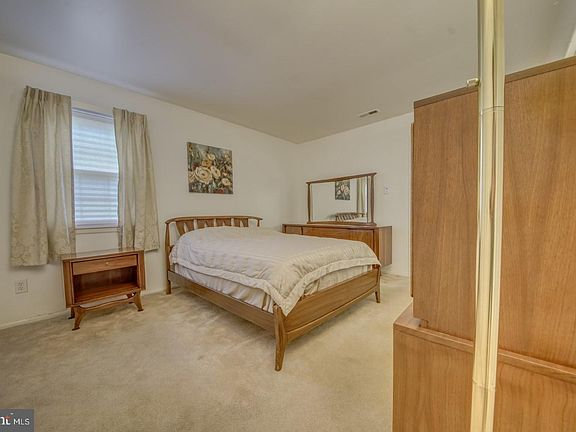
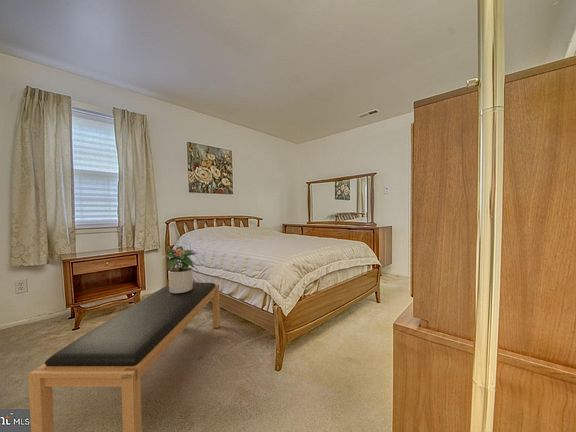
+ bench [28,282,221,432]
+ potted plant [157,245,198,293]
